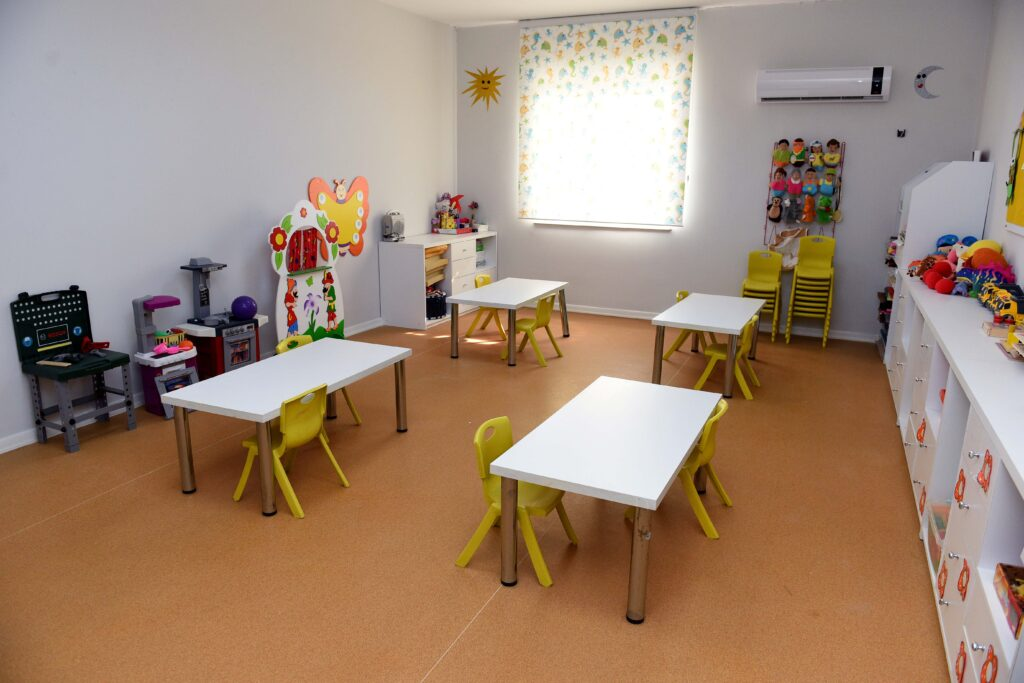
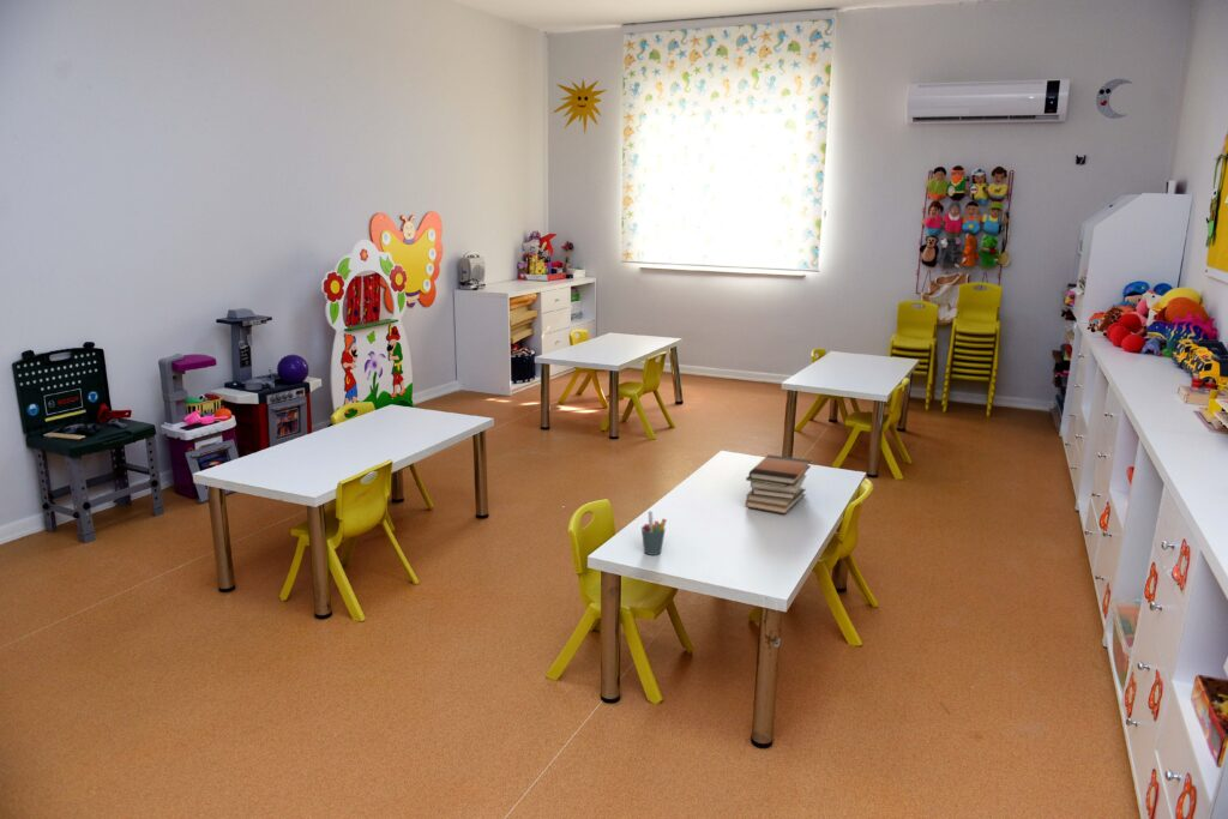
+ pen holder [640,511,668,556]
+ book stack [745,453,812,514]
